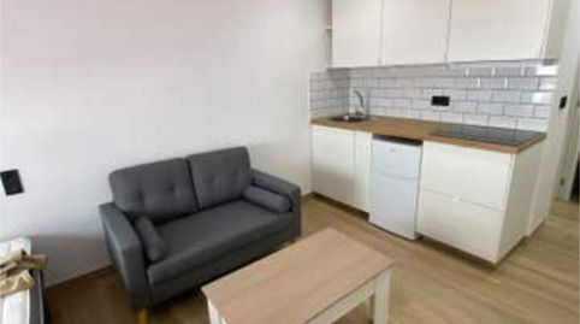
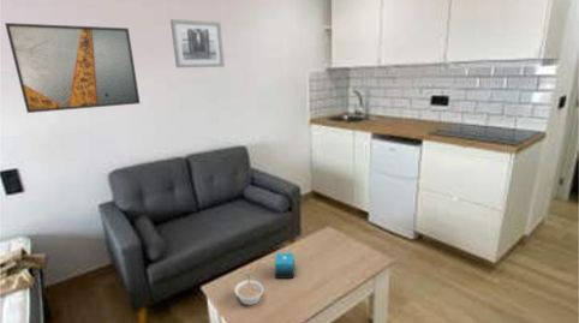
+ candle [273,249,296,280]
+ wall art [169,18,226,68]
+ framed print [4,22,142,114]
+ legume [233,274,265,306]
